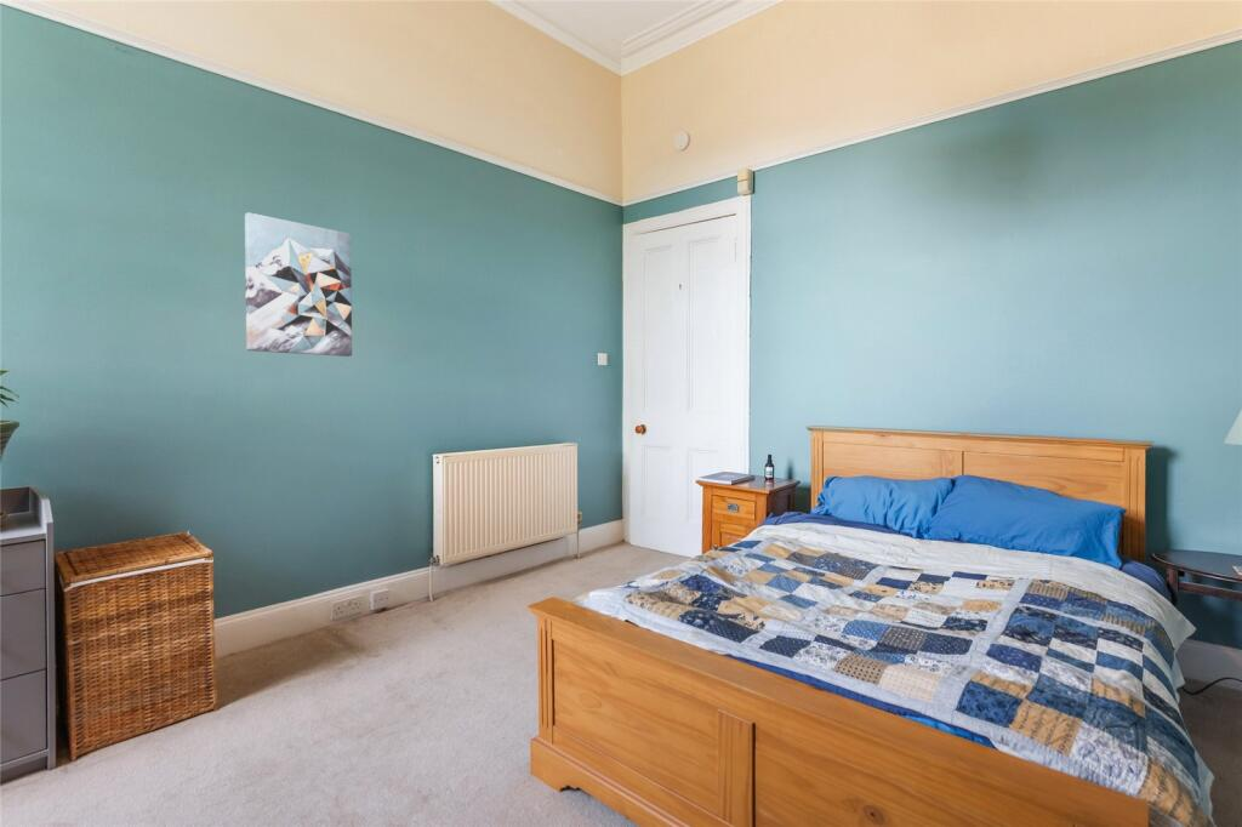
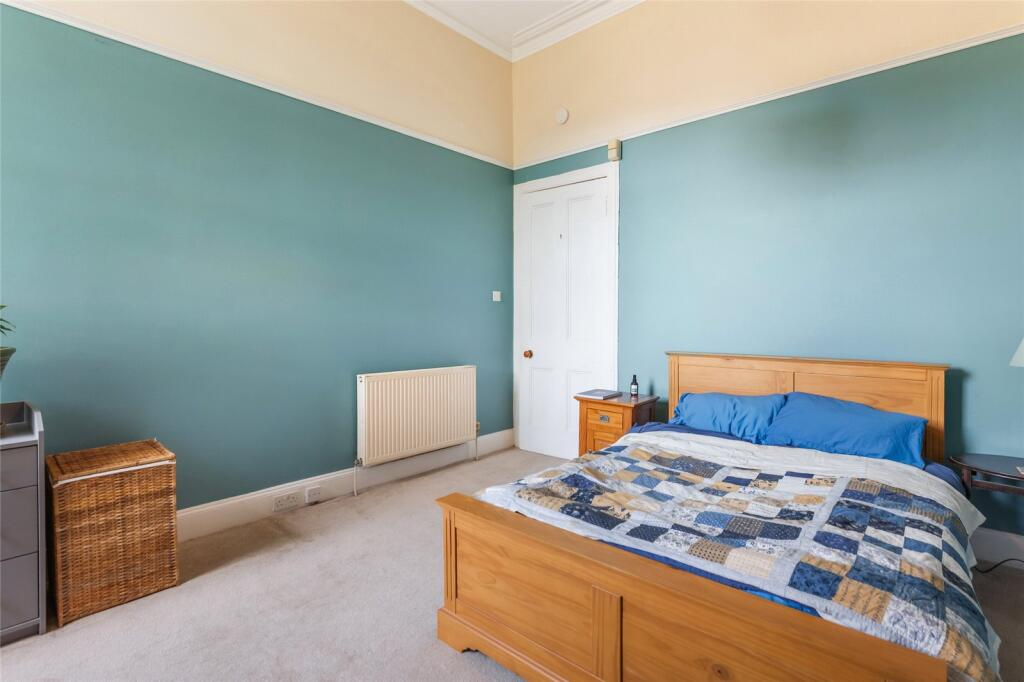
- wall art [244,212,353,358]
